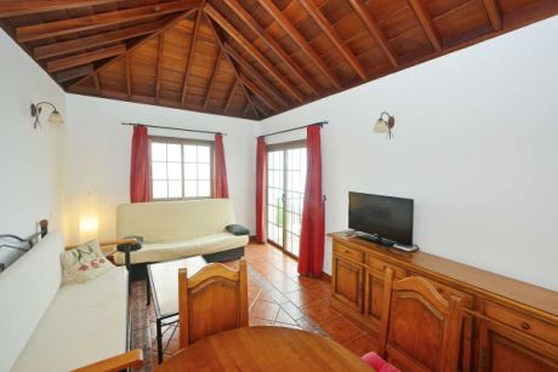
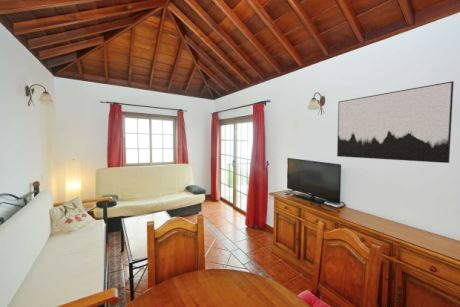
+ wall art [336,80,455,164]
